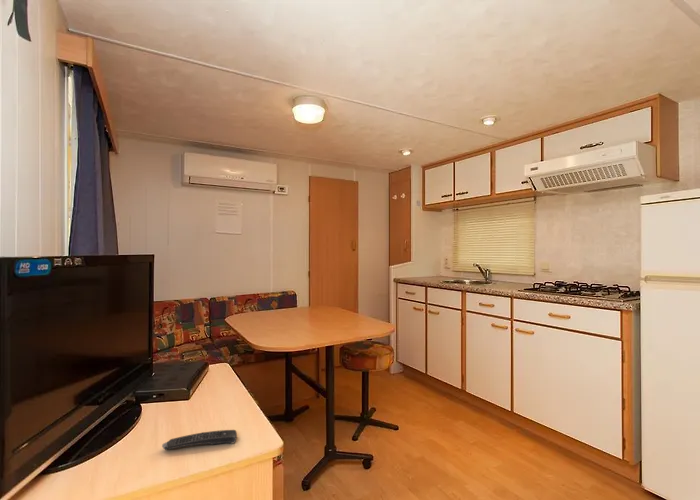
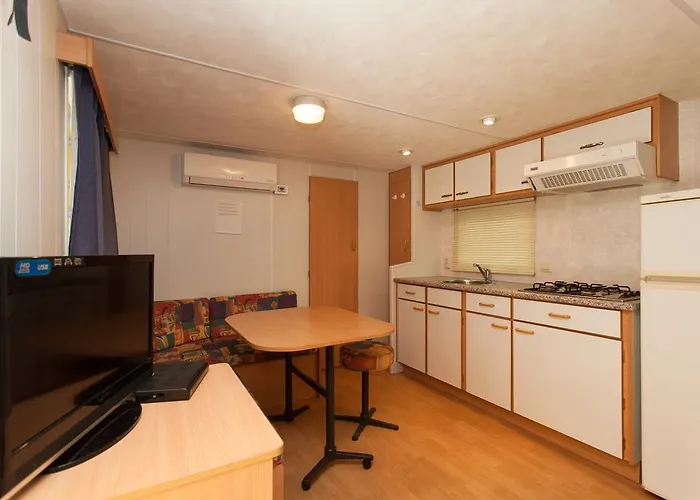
- remote control [161,429,238,451]
